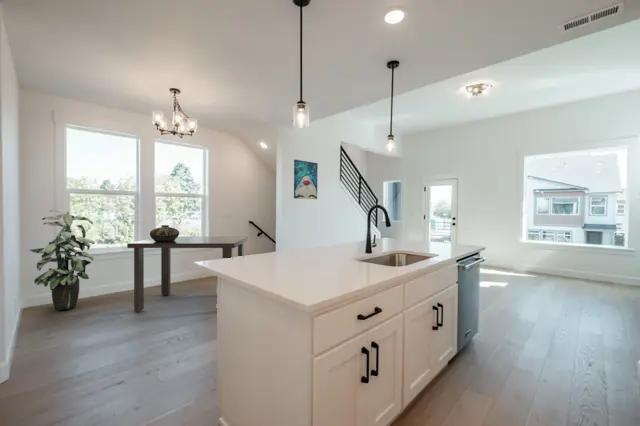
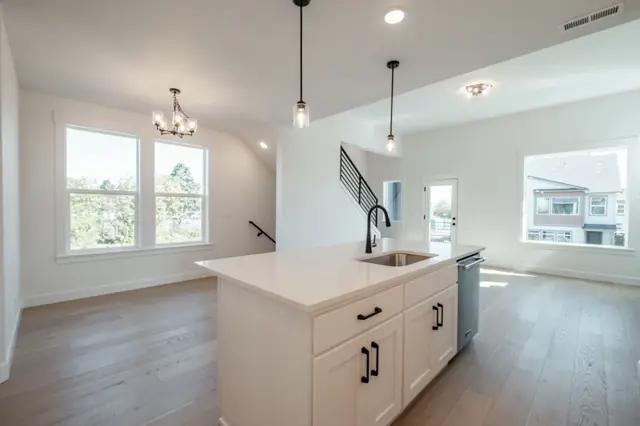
- dining table [126,236,249,313]
- ceramic pot [149,224,180,242]
- indoor plant [28,208,96,311]
- wall art [293,159,319,200]
